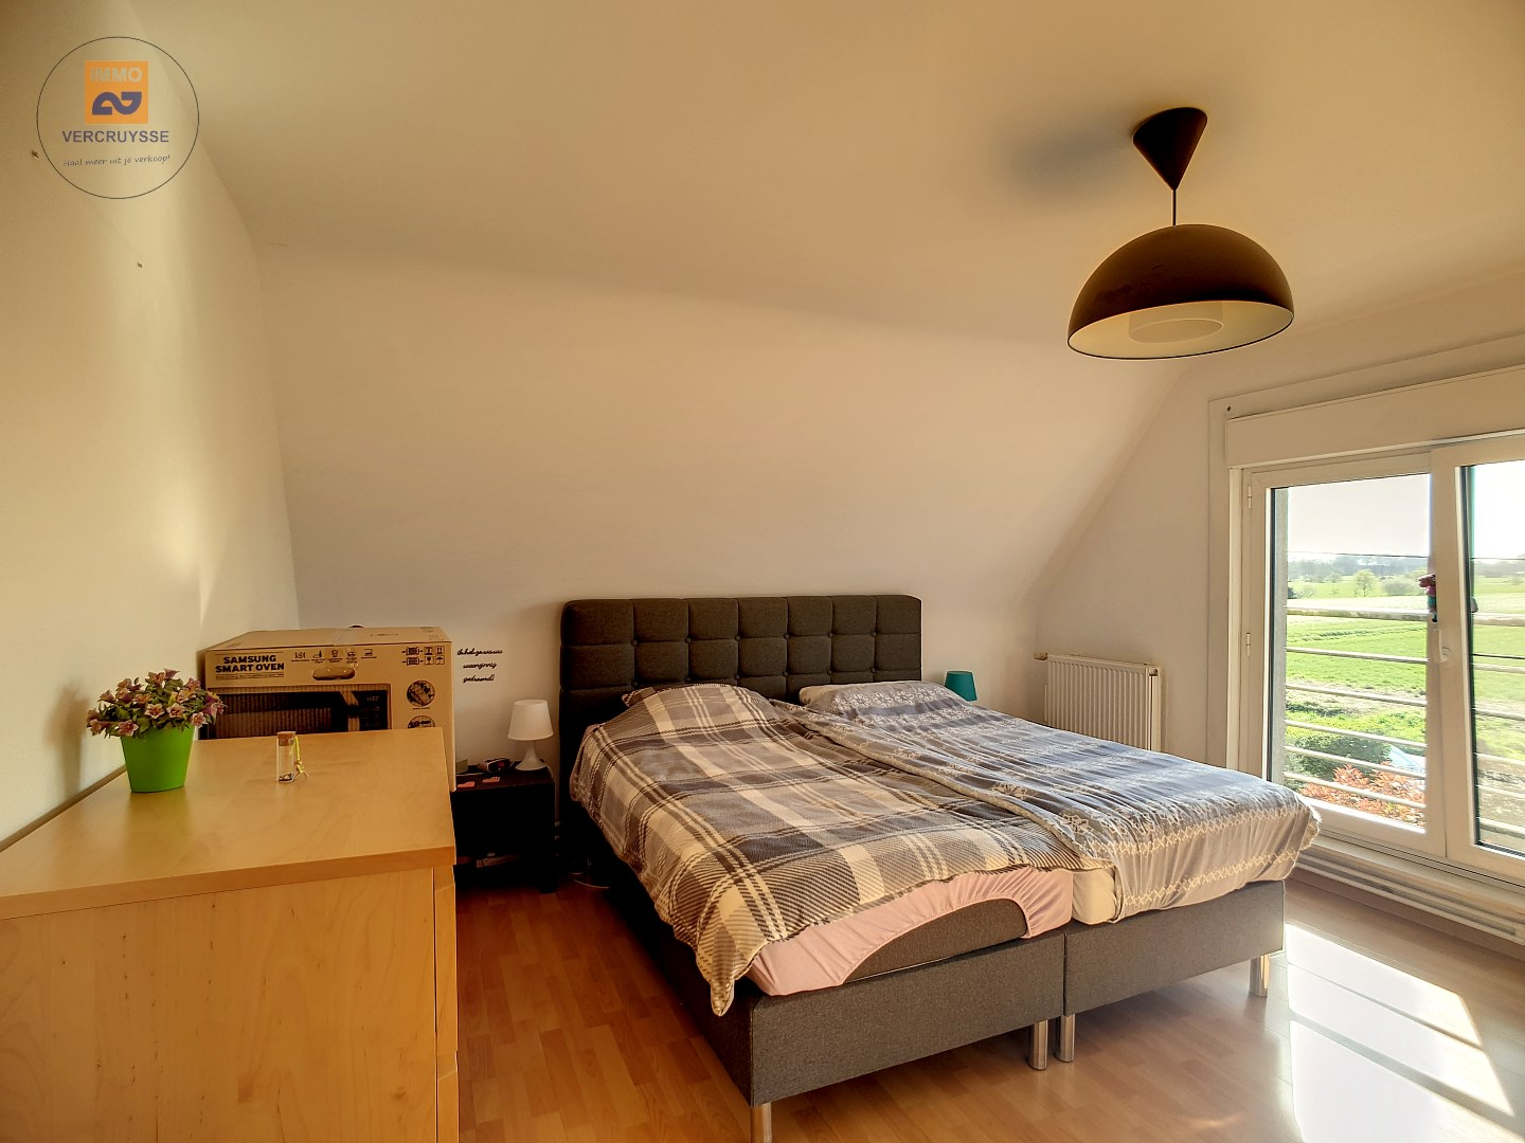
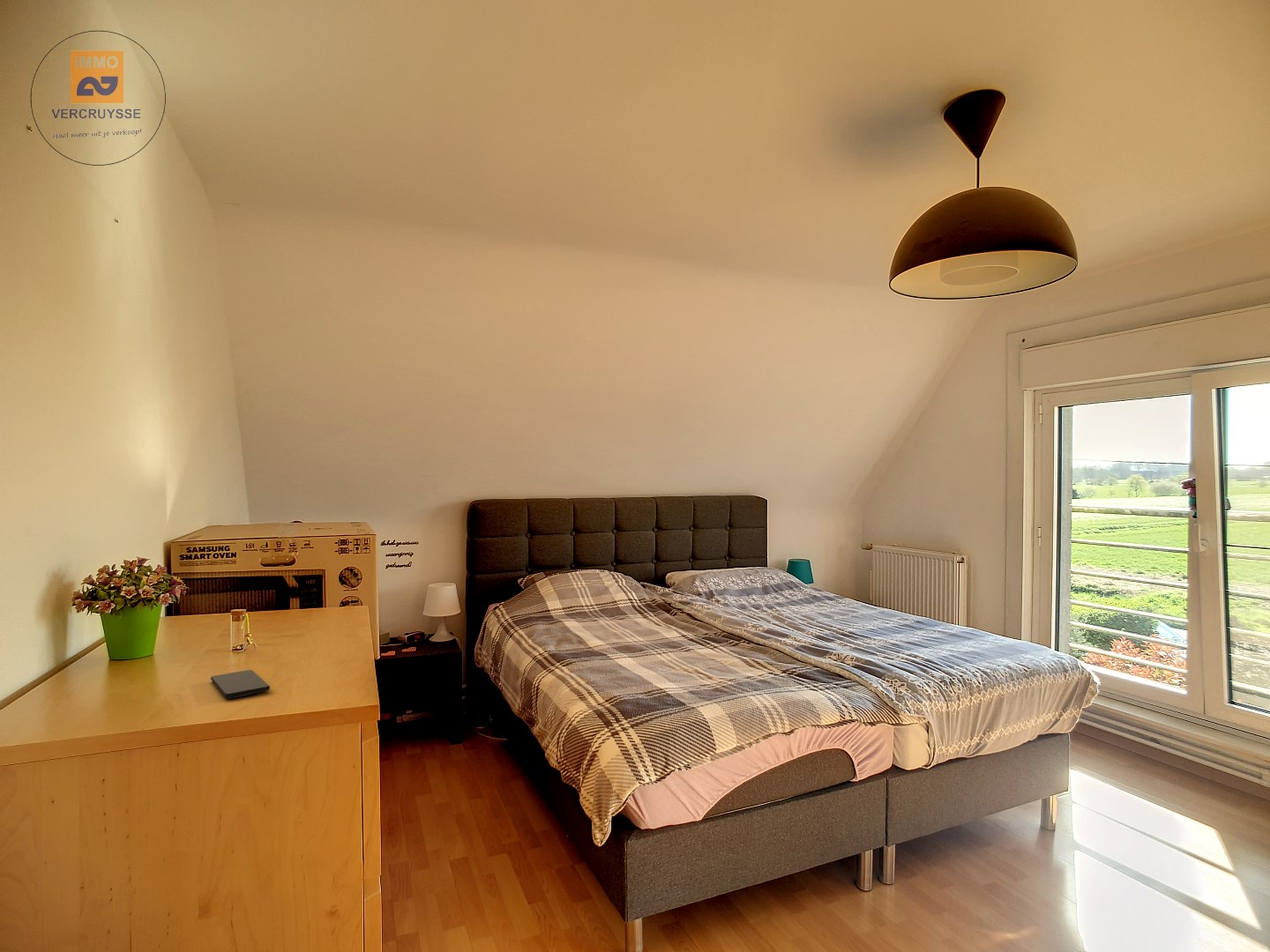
+ smartphone [210,669,271,699]
